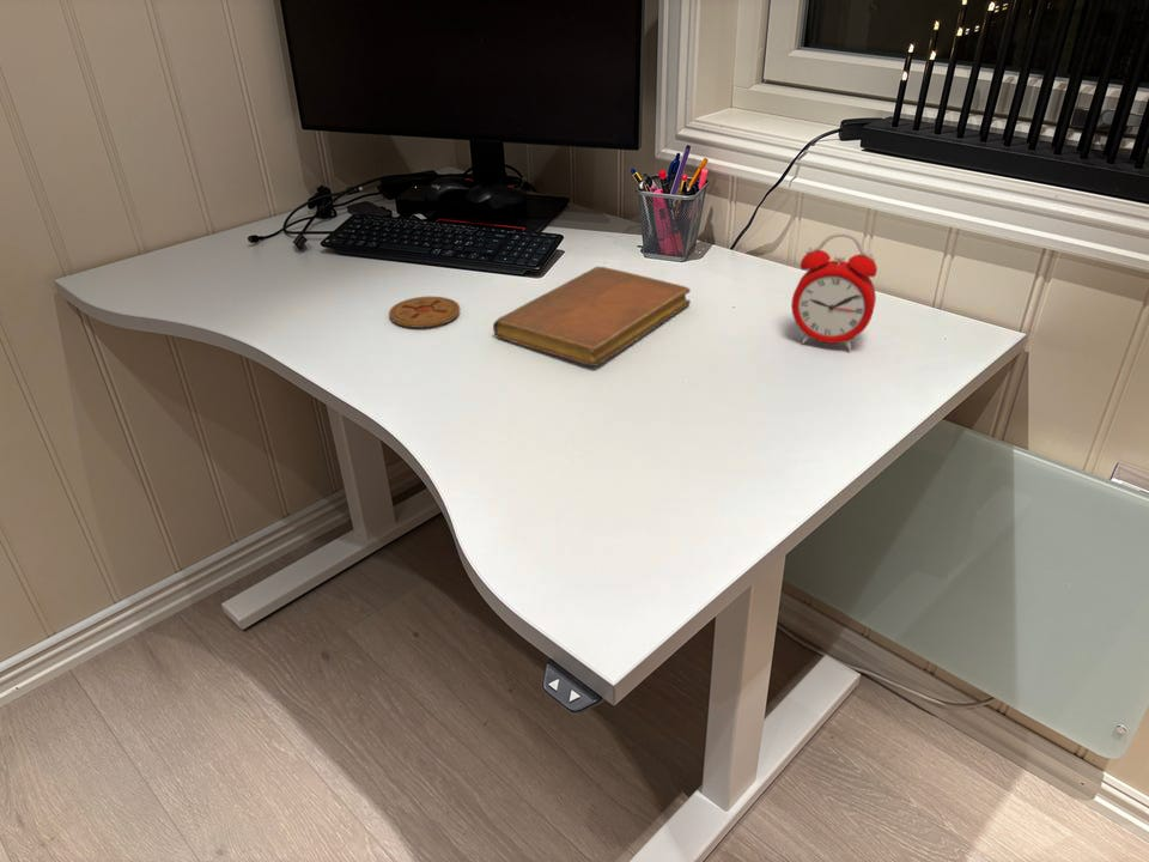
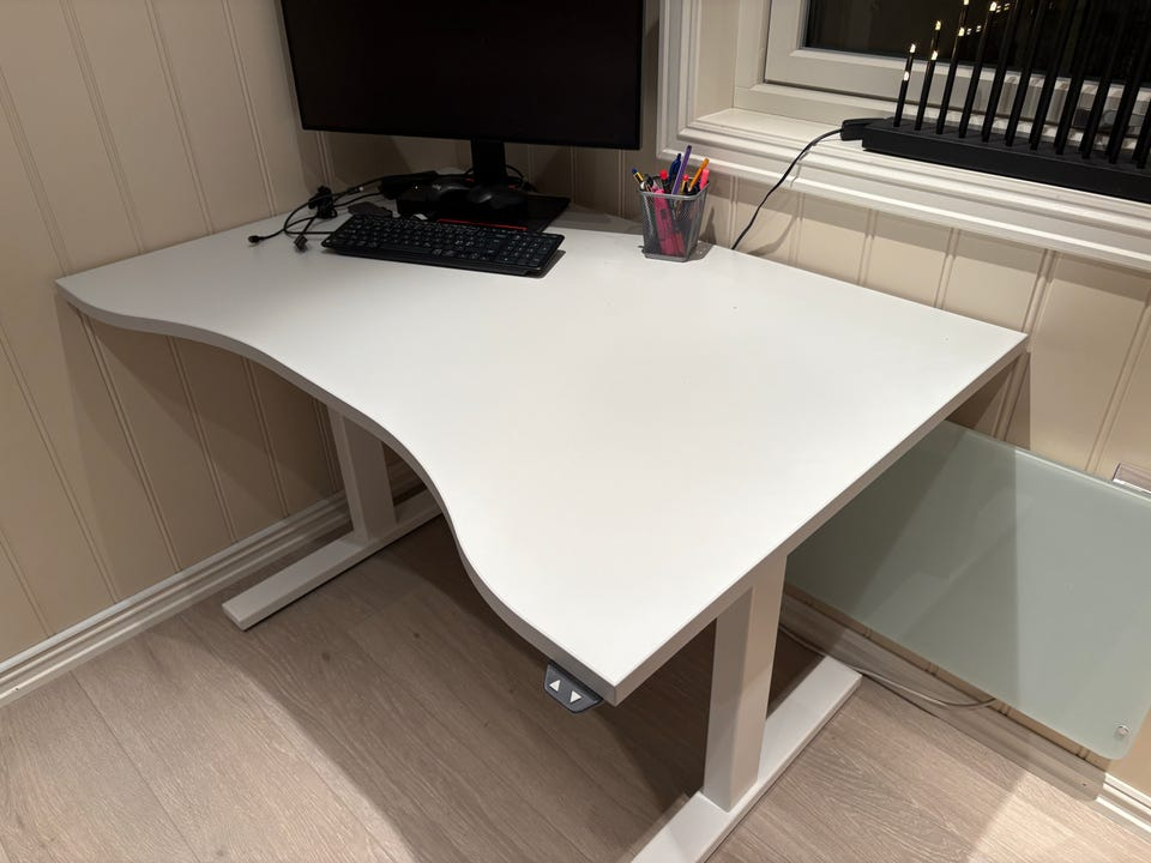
- coaster [388,296,461,329]
- notebook [492,266,692,368]
- alarm clock [790,232,879,352]
